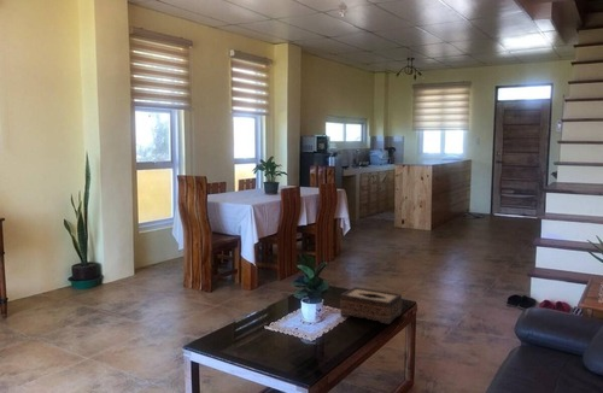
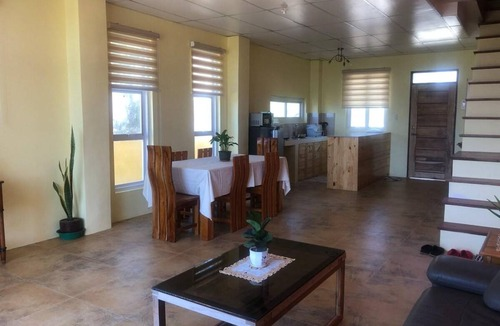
- tissue box [339,286,403,325]
